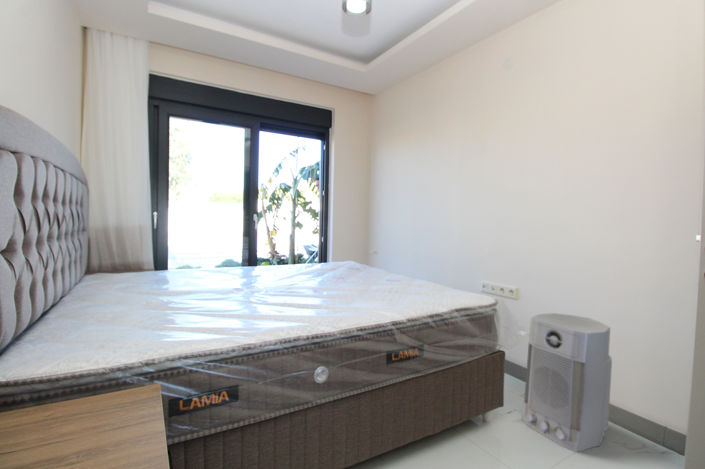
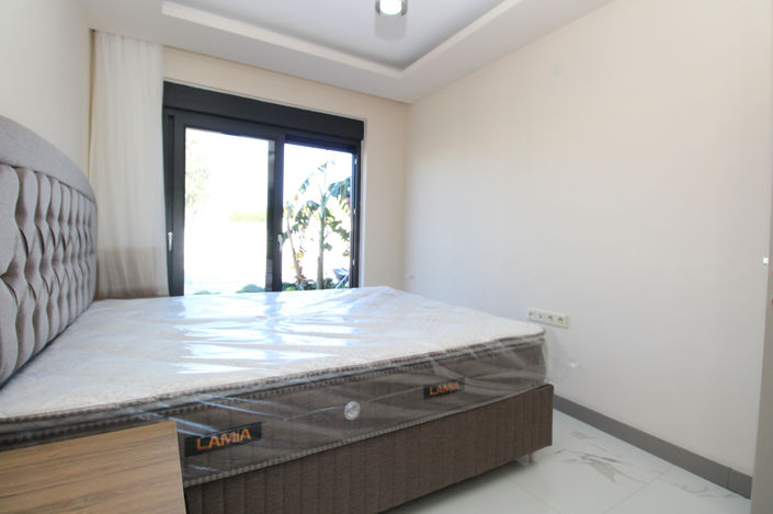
- air purifier [521,312,613,453]
